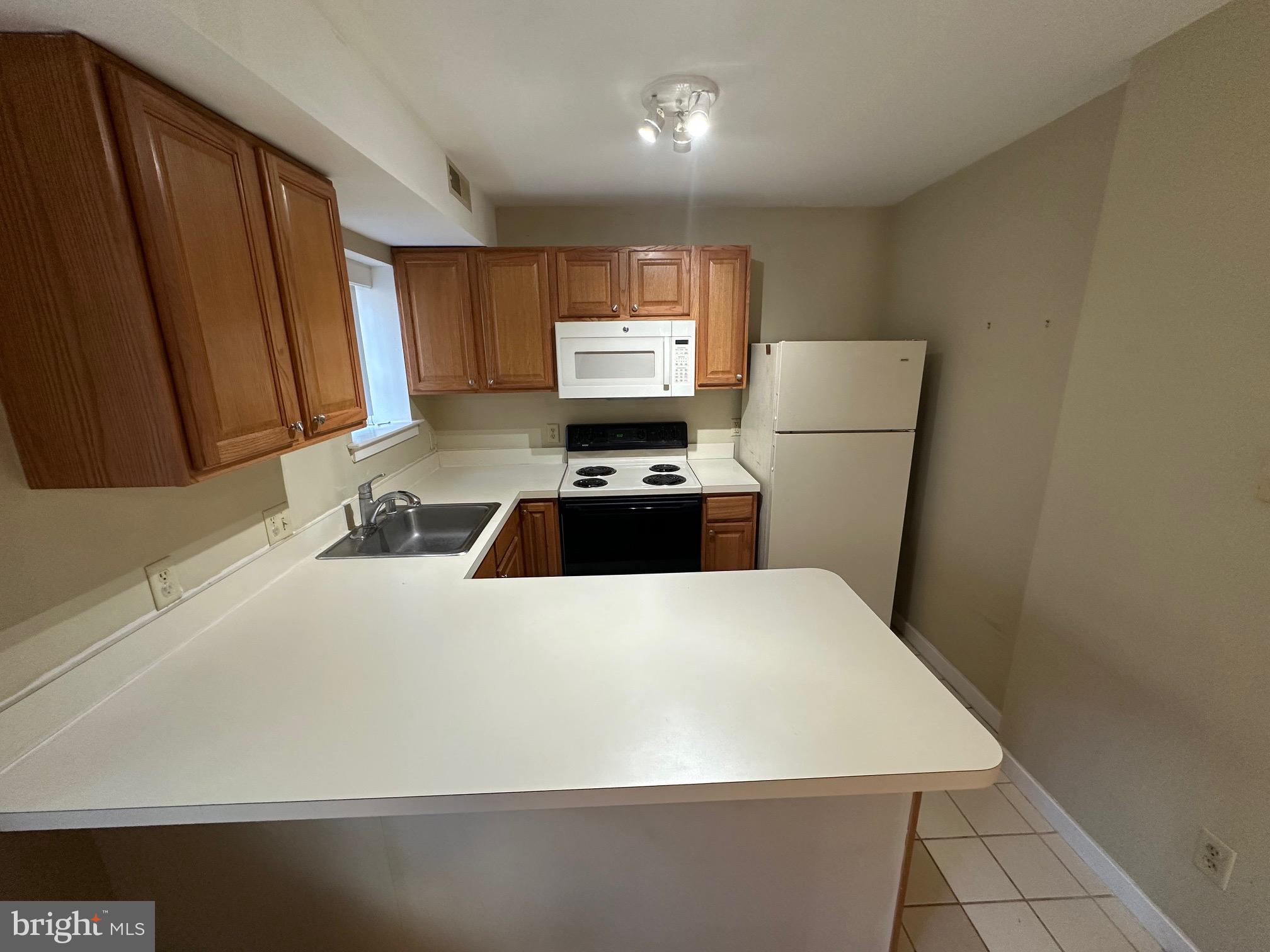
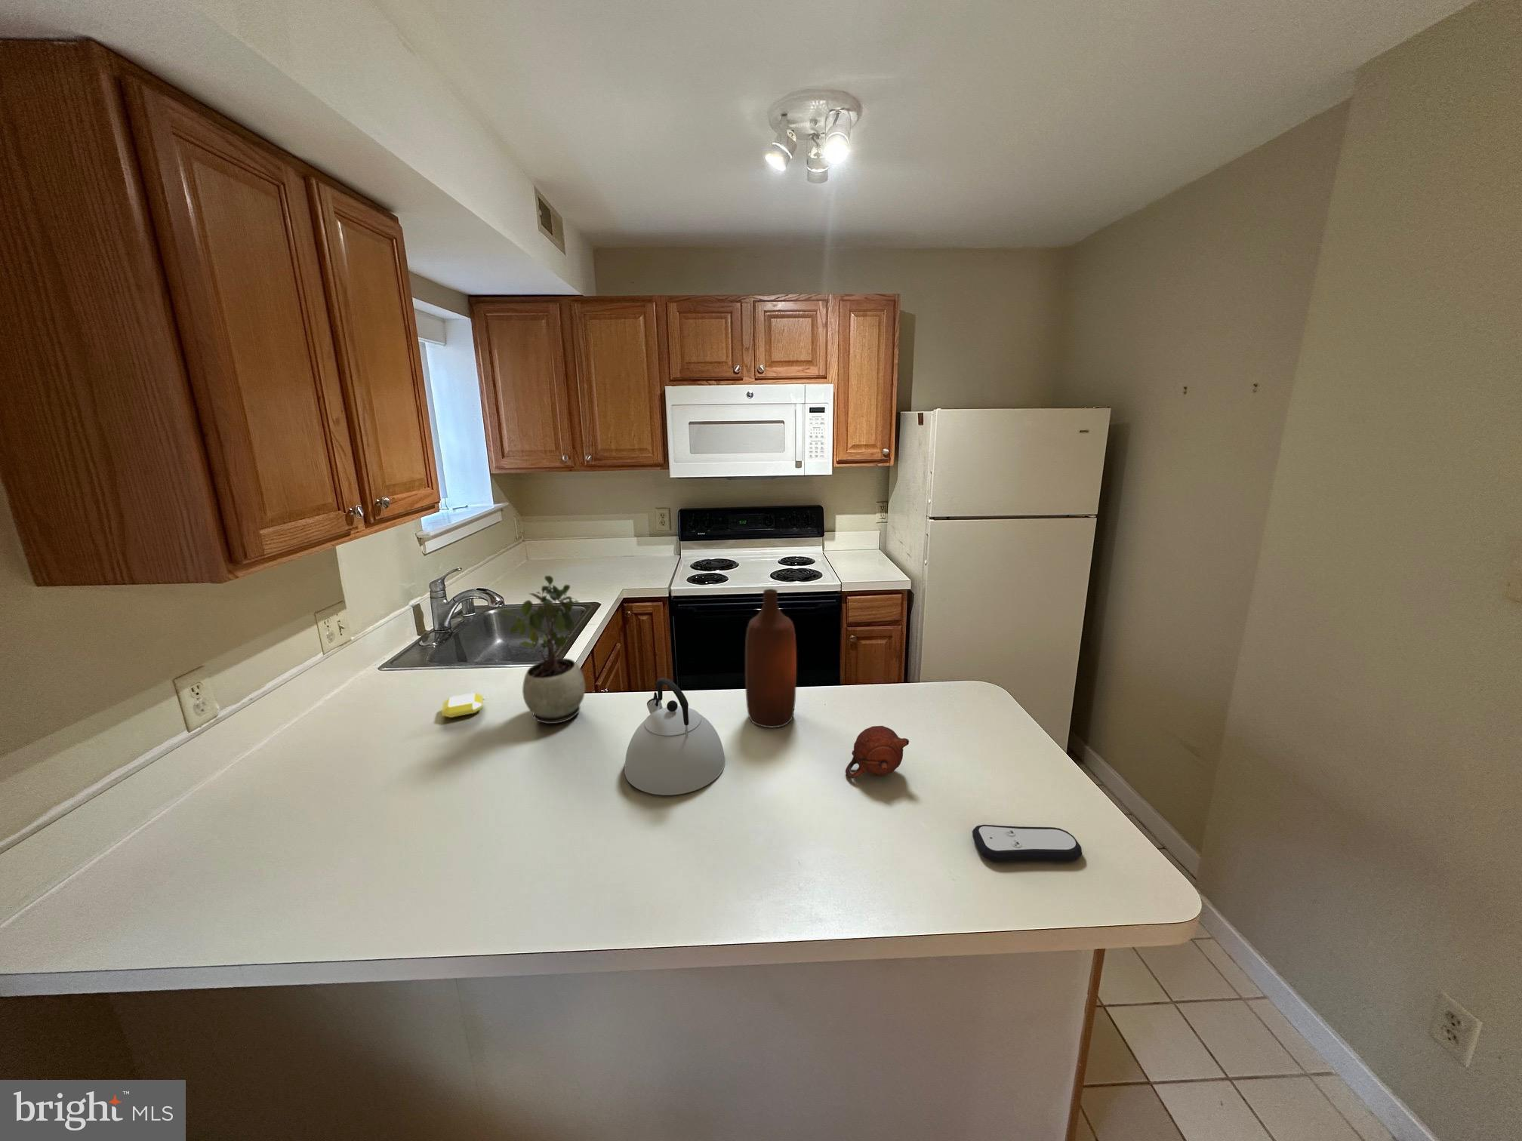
+ teapot [845,725,910,779]
+ soap bar [441,692,484,718]
+ remote control [972,825,1082,863]
+ potted plant [499,575,586,724]
+ bottle [744,587,797,729]
+ kettle [623,677,726,796]
